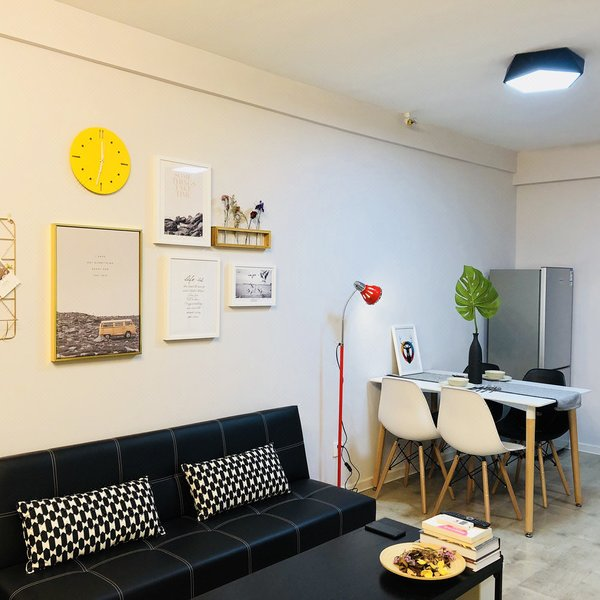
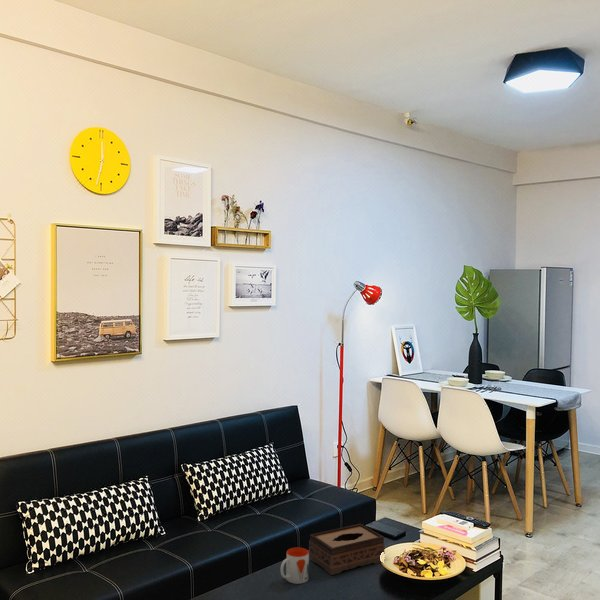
+ tissue box [308,523,386,576]
+ mug [279,547,310,585]
